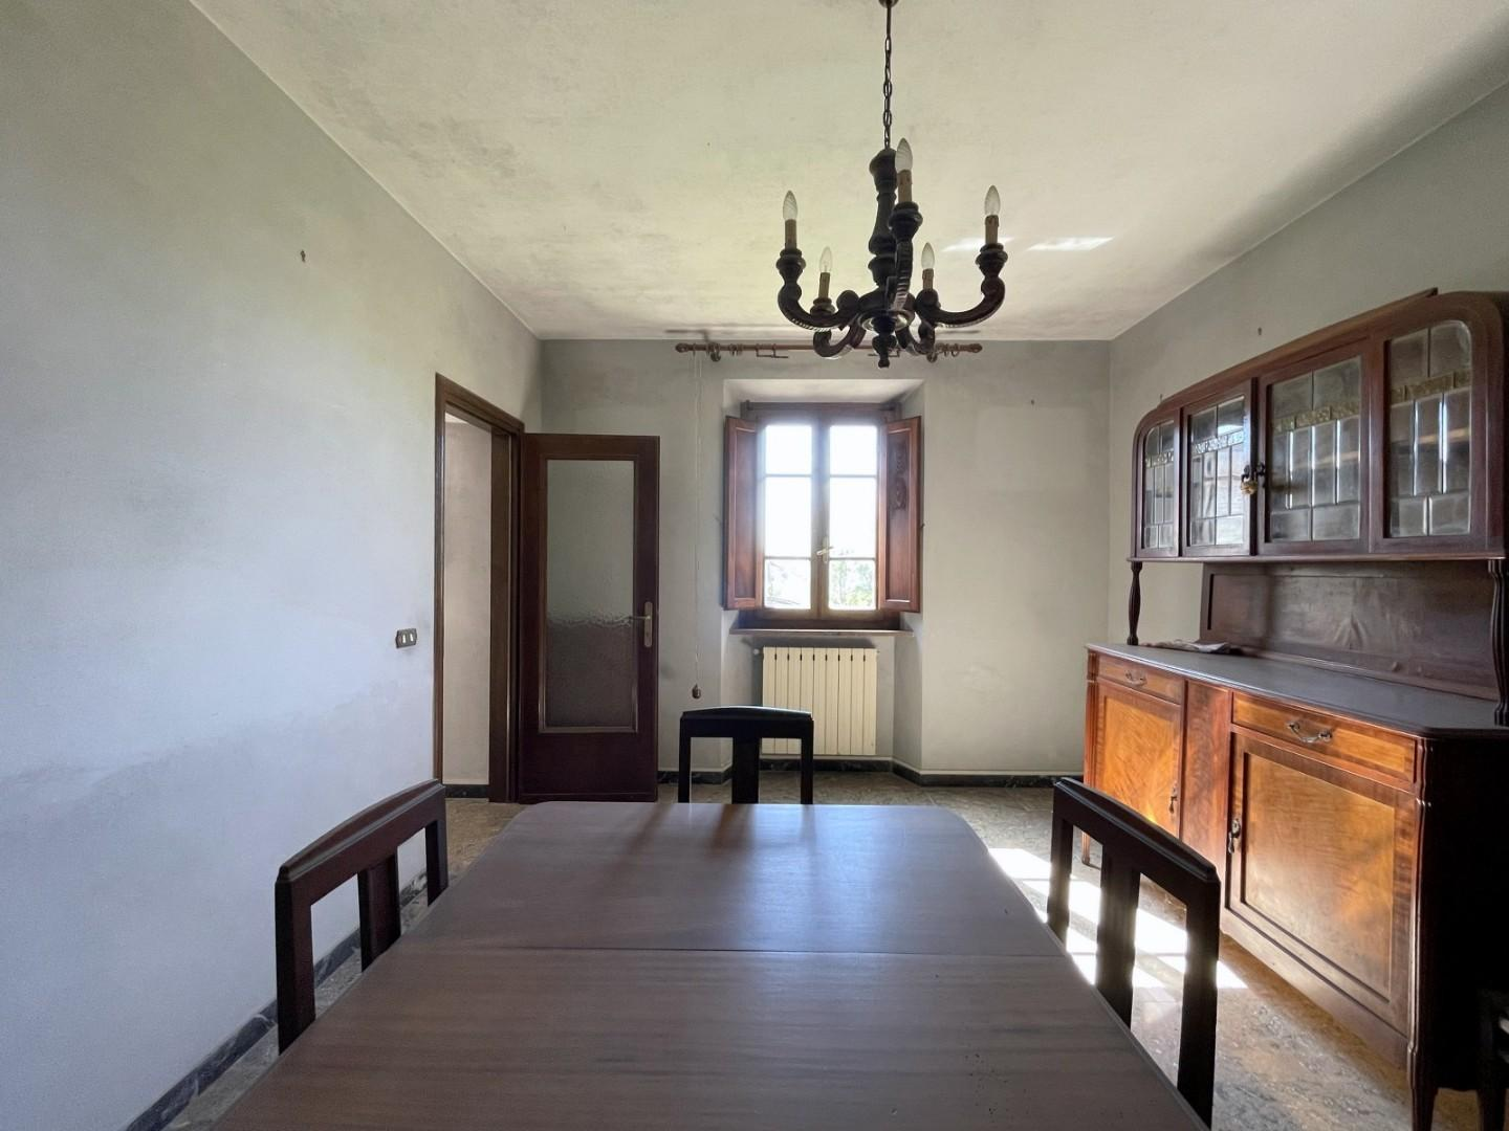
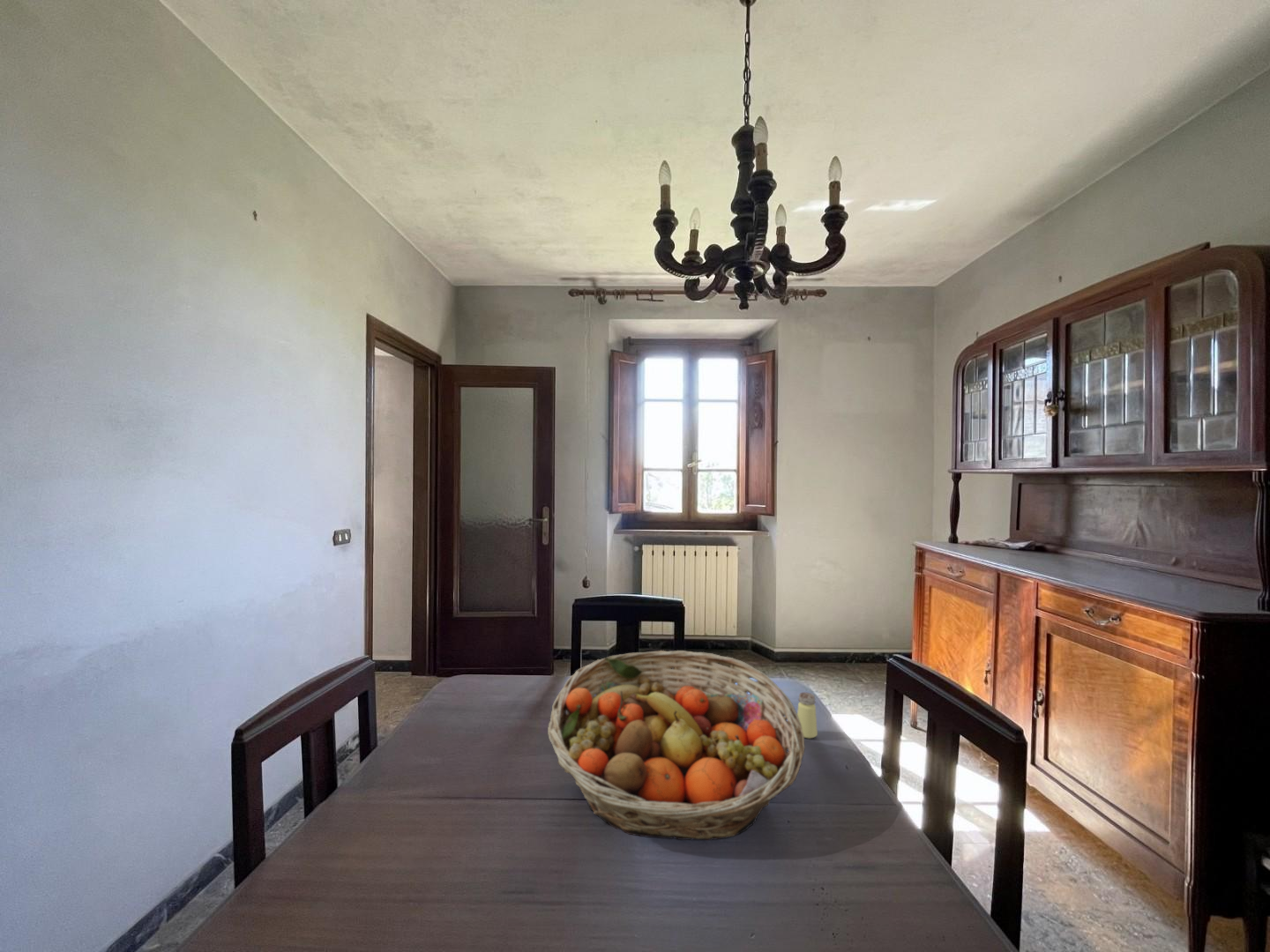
+ saltshaker [796,691,818,740]
+ fruit basket [547,650,806,841]
